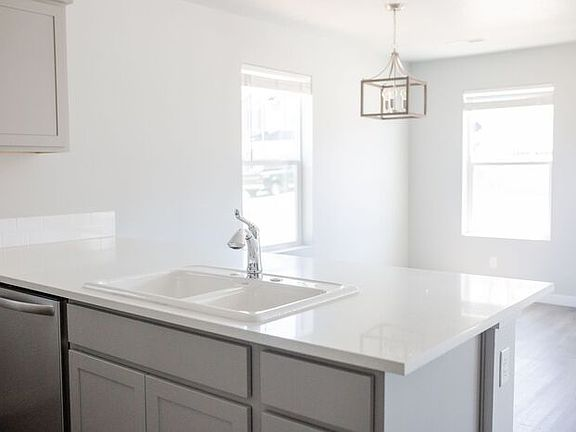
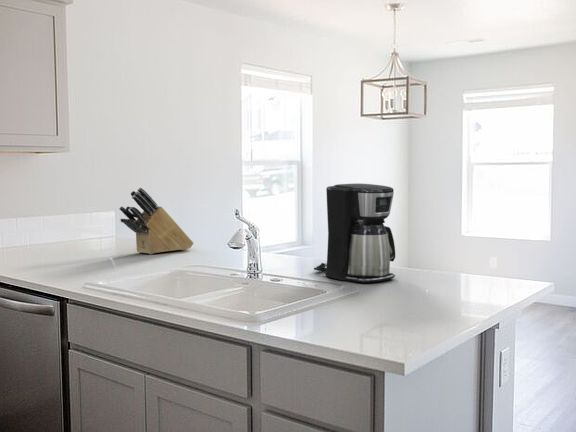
+ coffee maker [313,182,397,284]
+ knife block [118,187,194,255]
